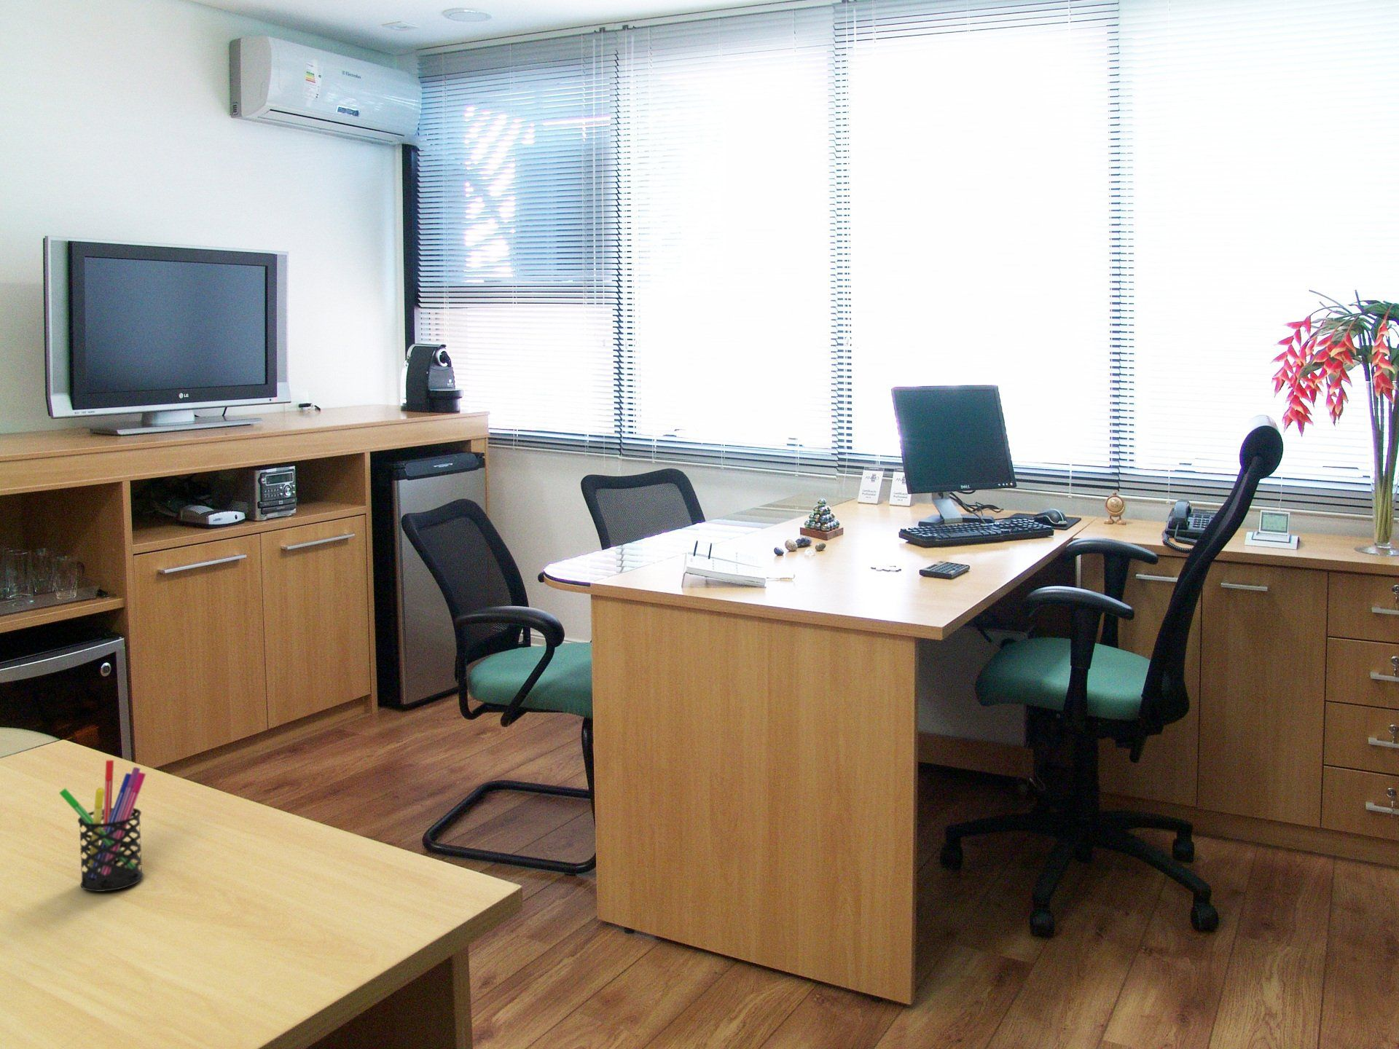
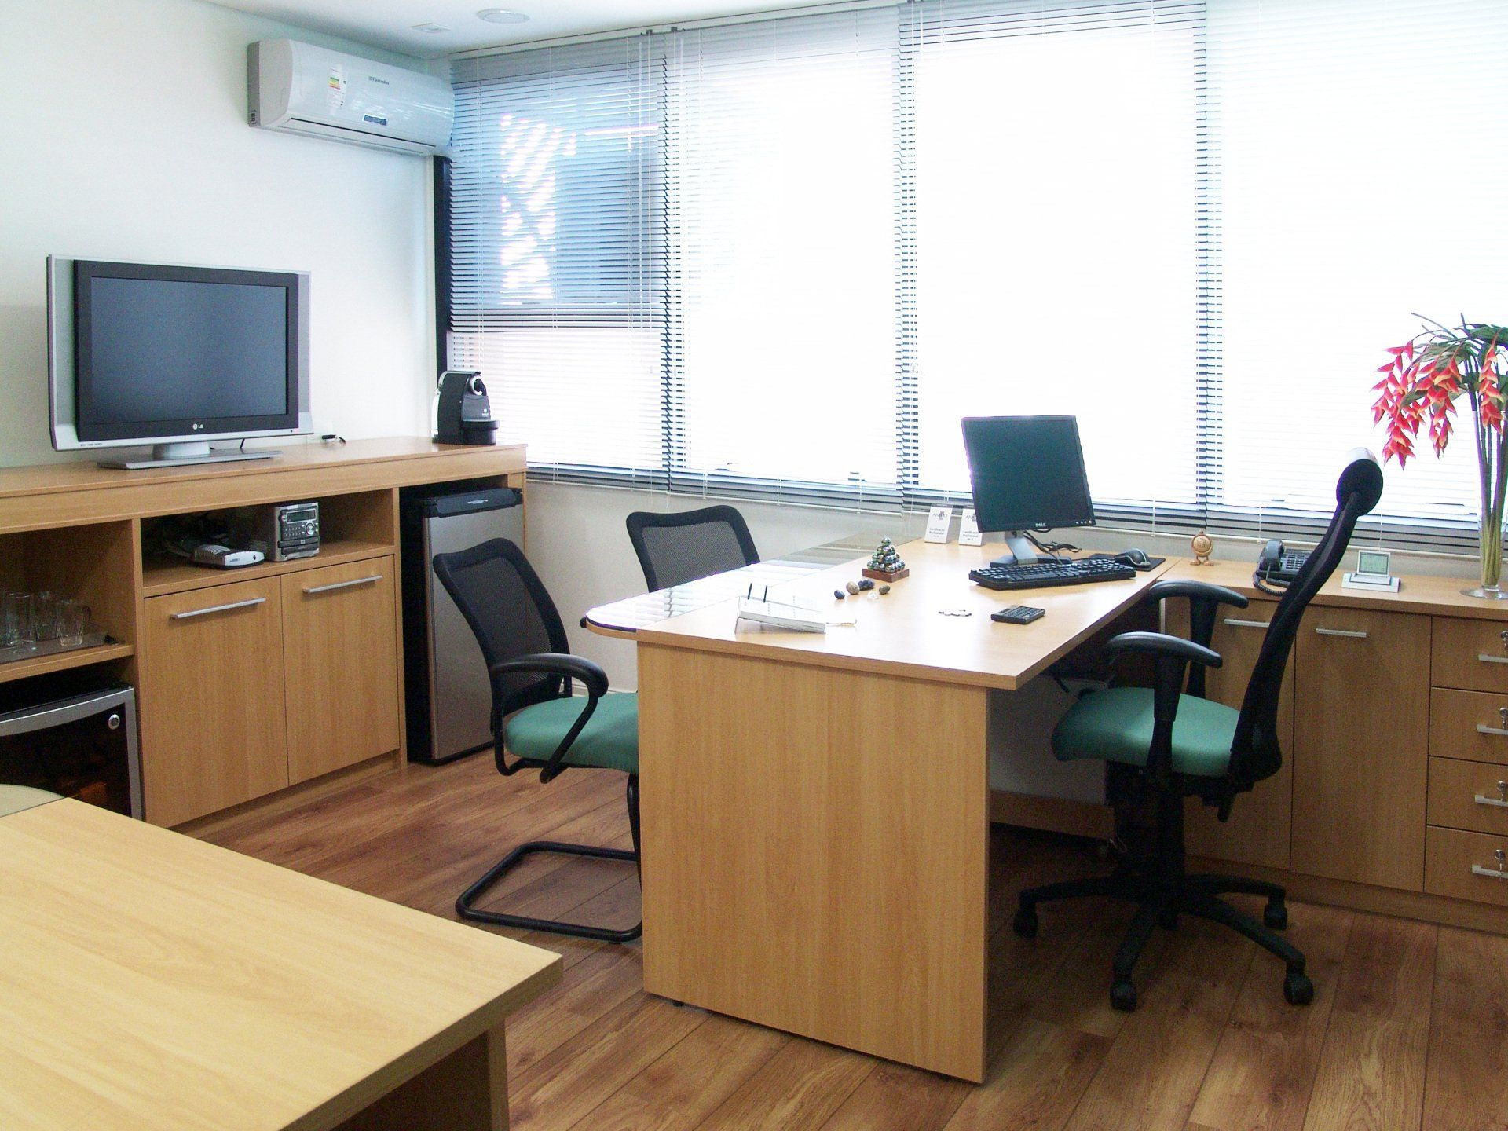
- pen holder [58,759,147,893]
